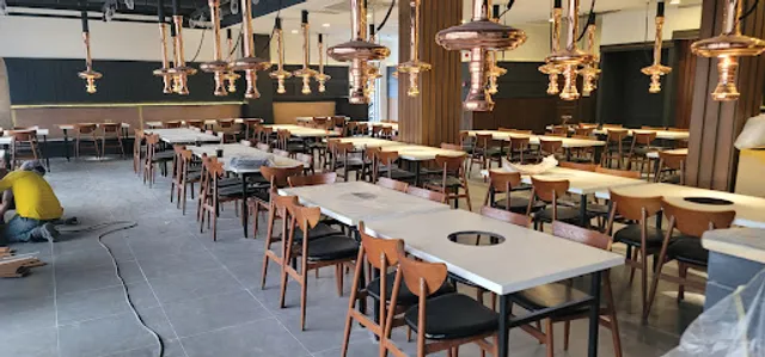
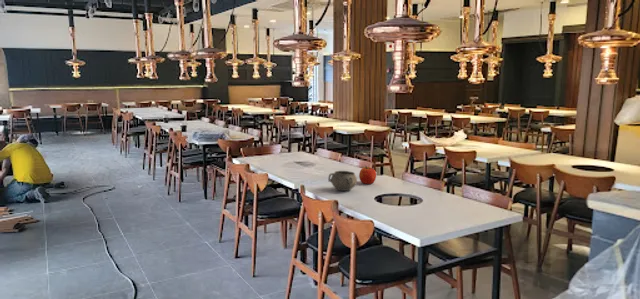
+ apple [358,166,377,185]
+ decorative bowl [327,170,358,192]
